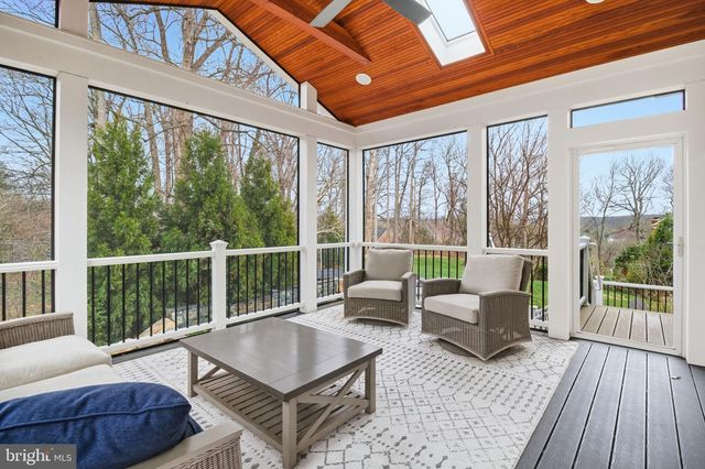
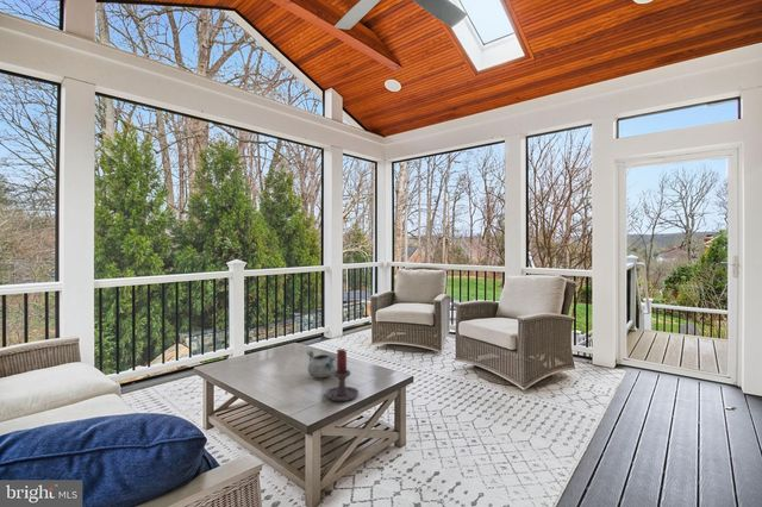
+ candle holder [321,348,360,402]
+ decorative bowl [306,350,337,378]
